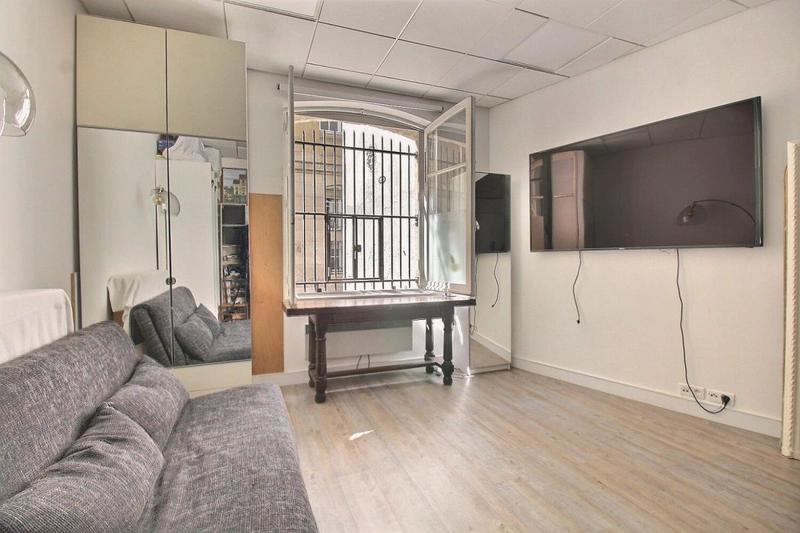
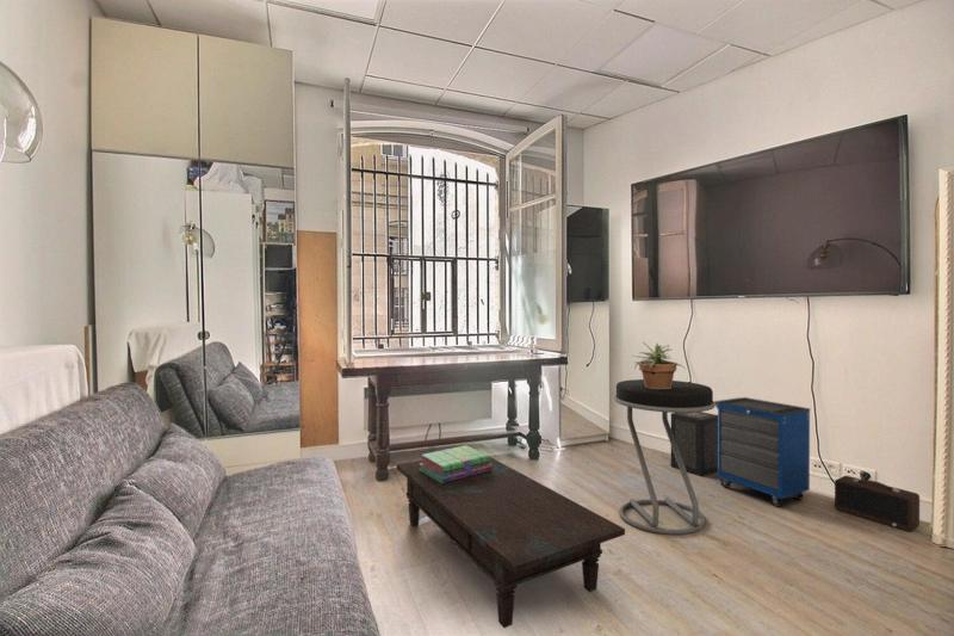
+ stack of books [419,444,493,483]
+ coffee table [396,456,626,629]
+ cabinet [713,396,811,508]
+ stool [613,378,715,536]
+ speaker [834,475,921,532]
+ potted plant [633,341,686,389]
+ speaker [670,412,718,477]
